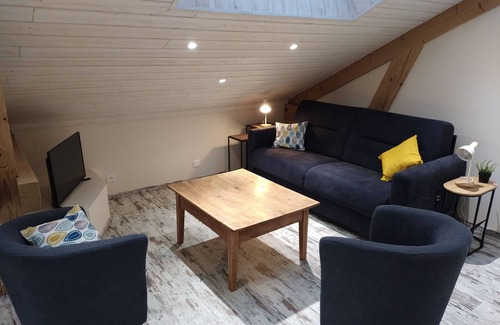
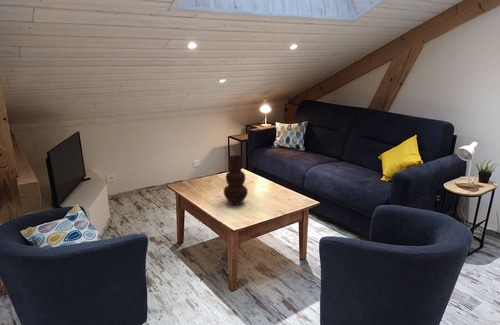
+ vase [222,154,249,206]
